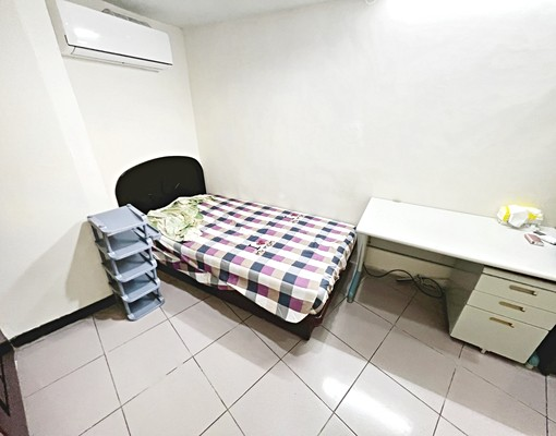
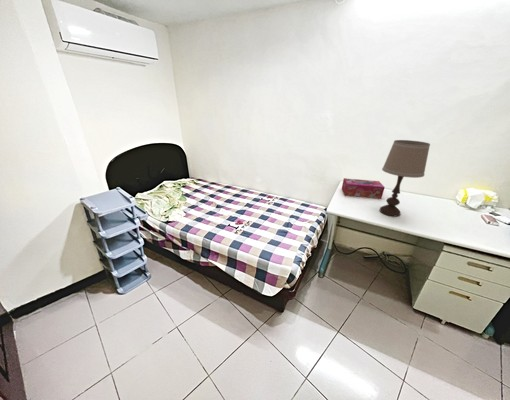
+ table lamp [379,139,431,217]
+ tissue box [341,177,386,199]
